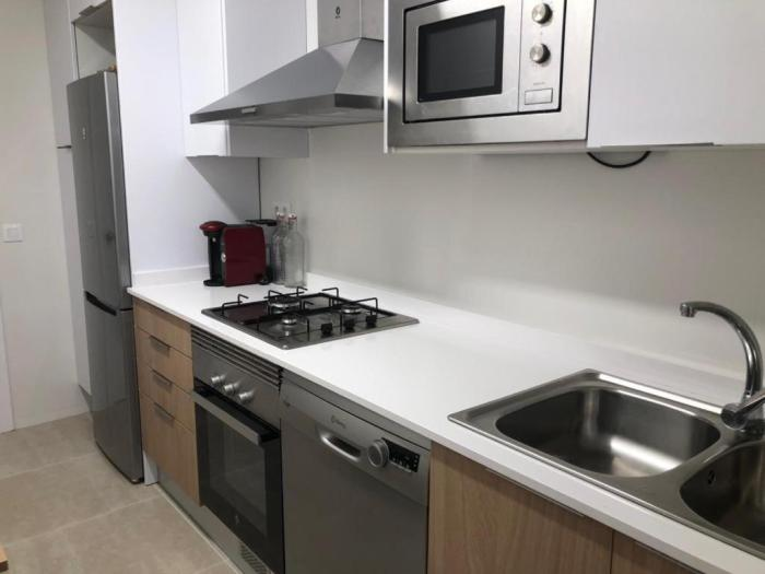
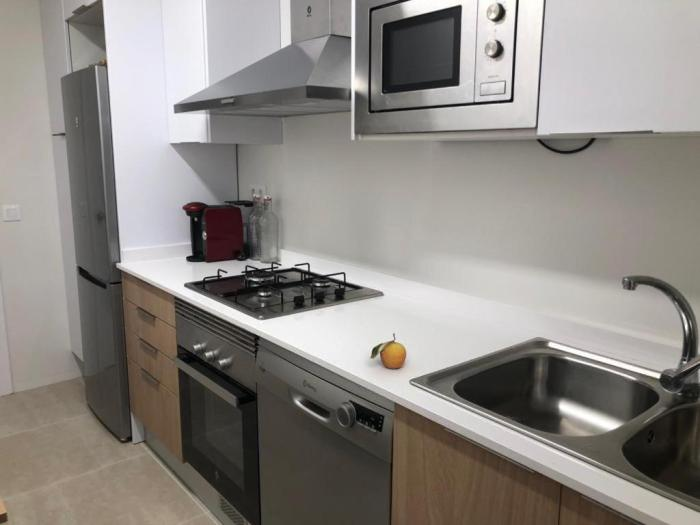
+ fruit [369,332,407,370]
